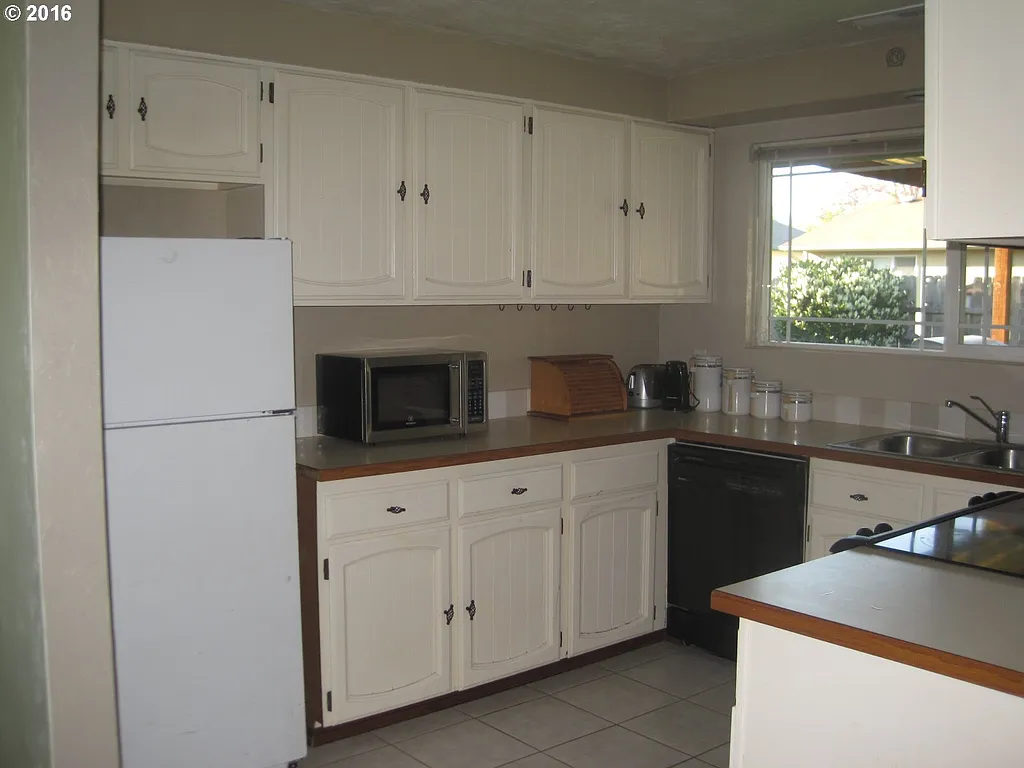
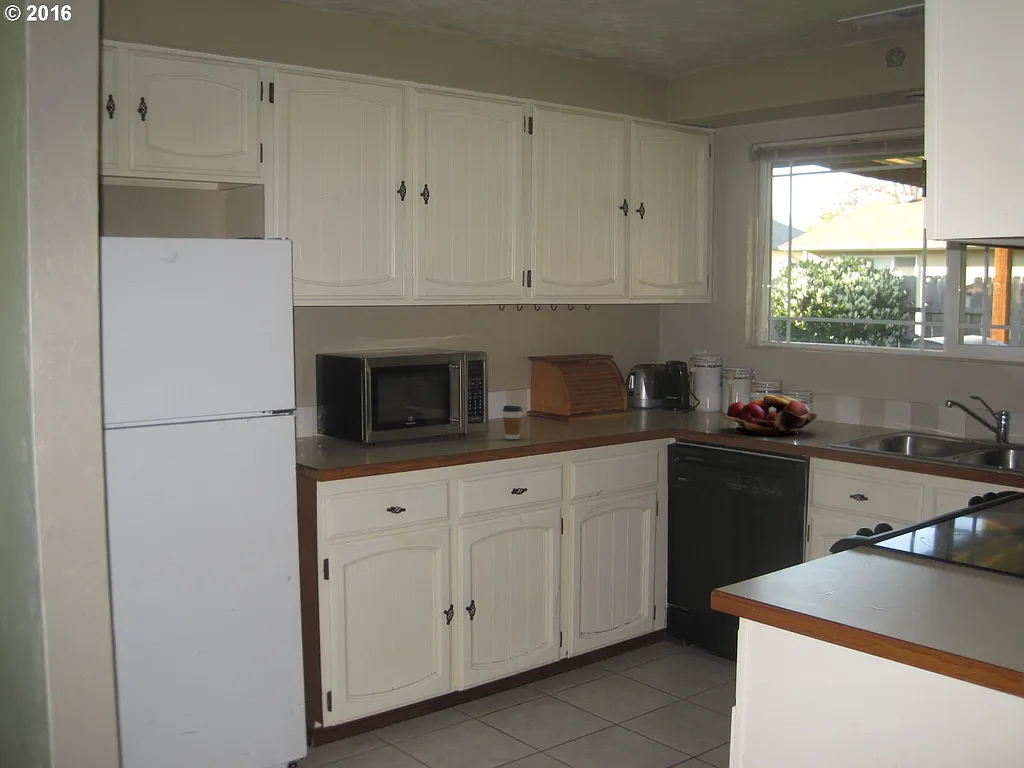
+ coffee cup [502,405,523,440]
+ fruit basket [724,394,818,436]
